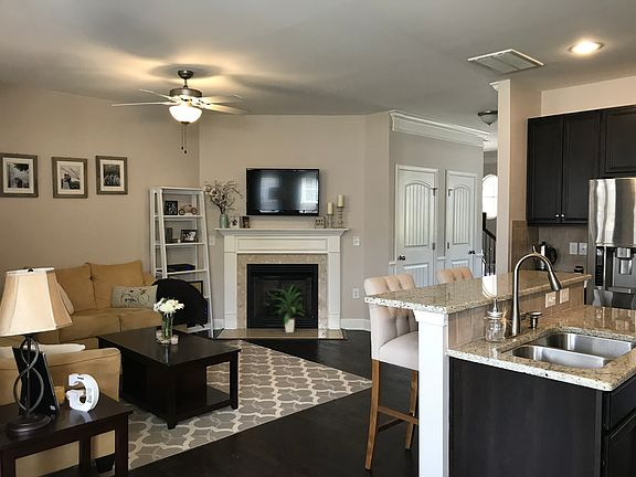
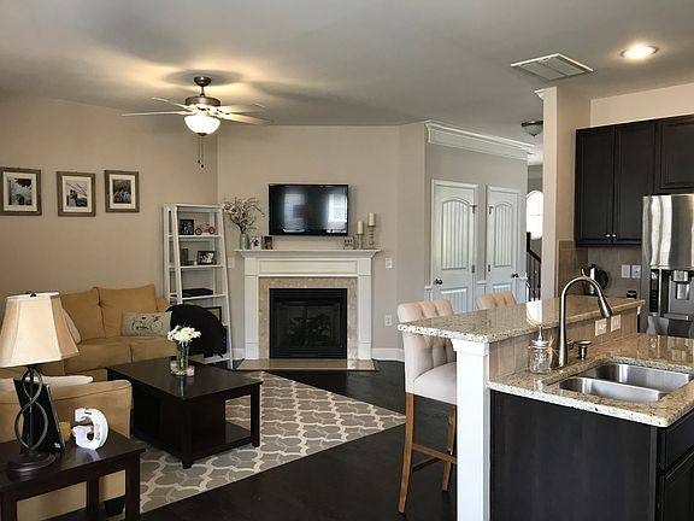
- indoor plant [271,285,306,333]
